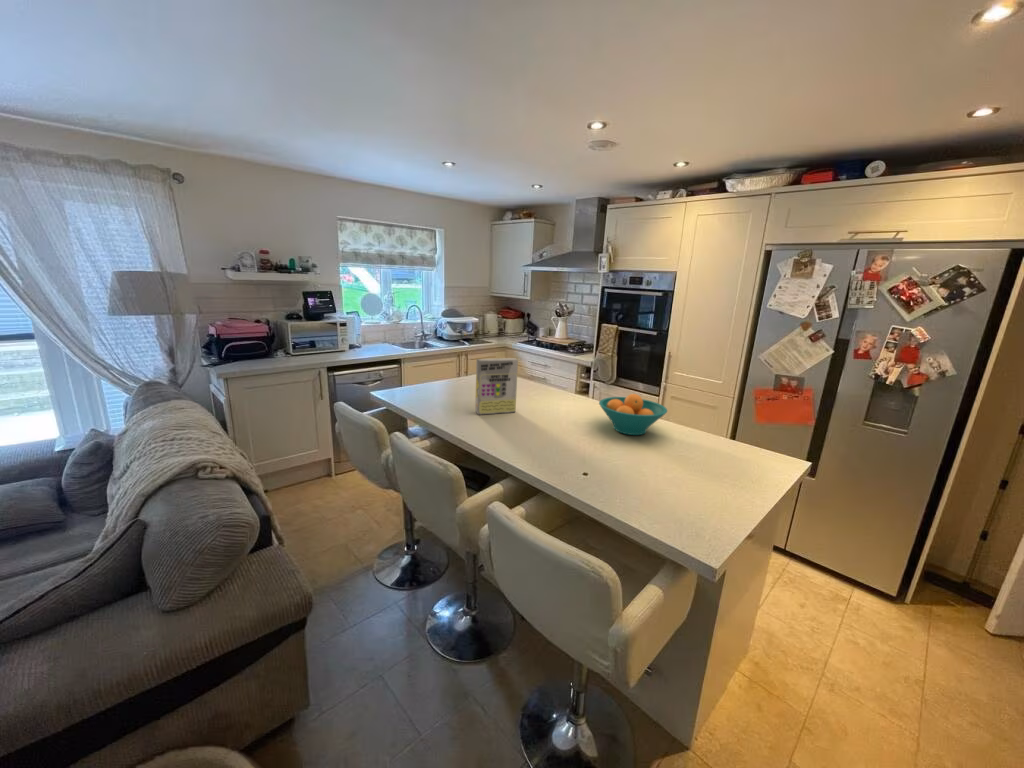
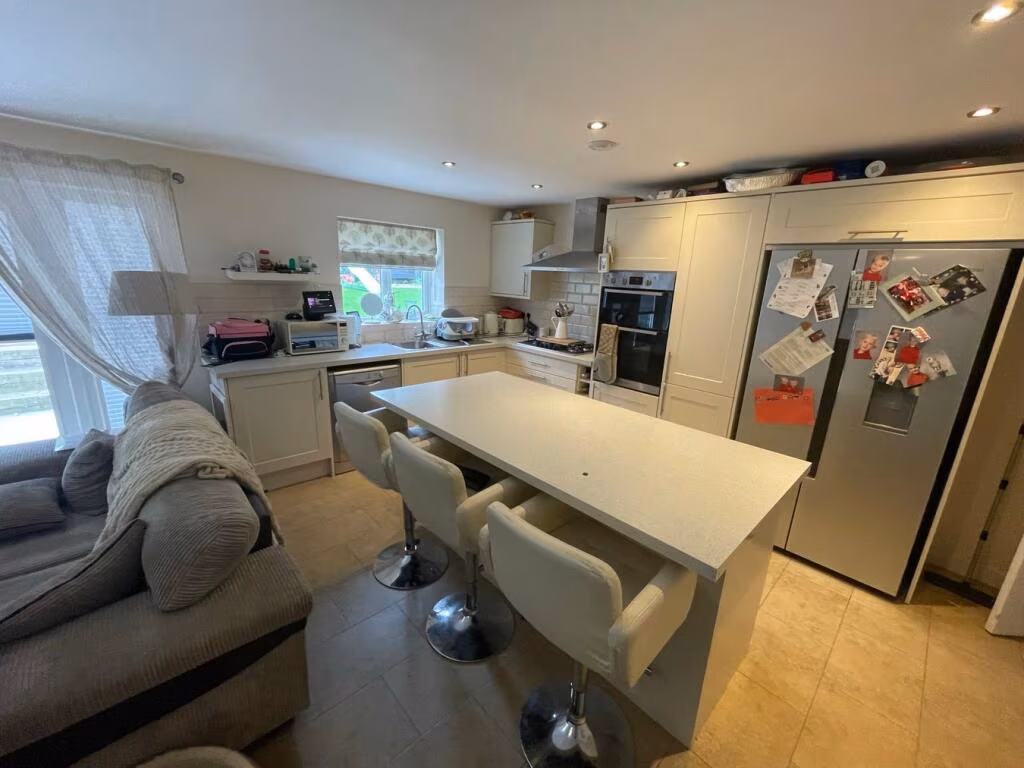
- cereal box [474,357,519,416]
- fruit bowl [598,393,668,436]
